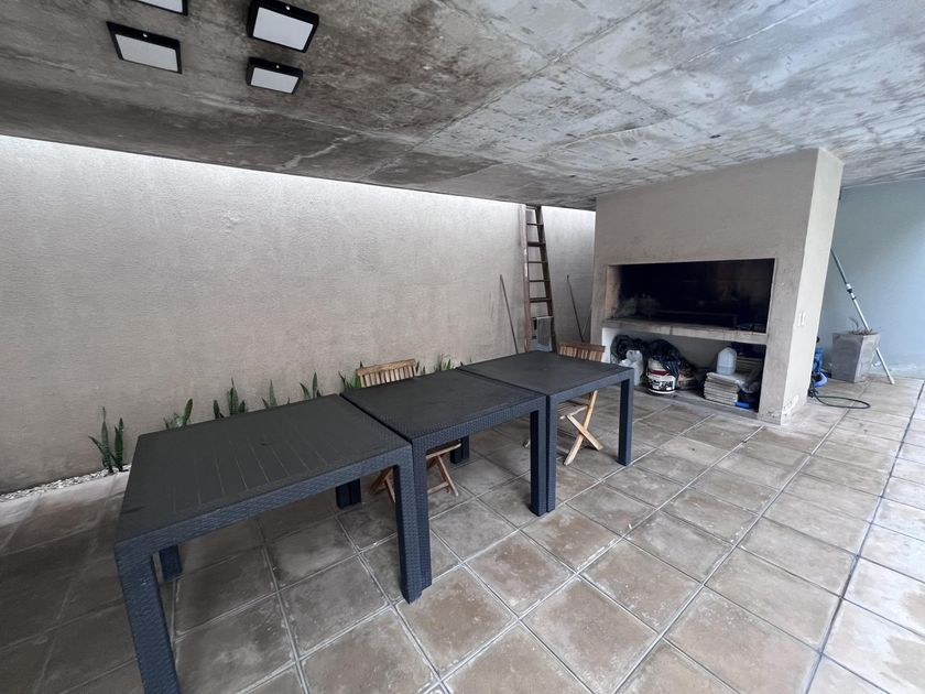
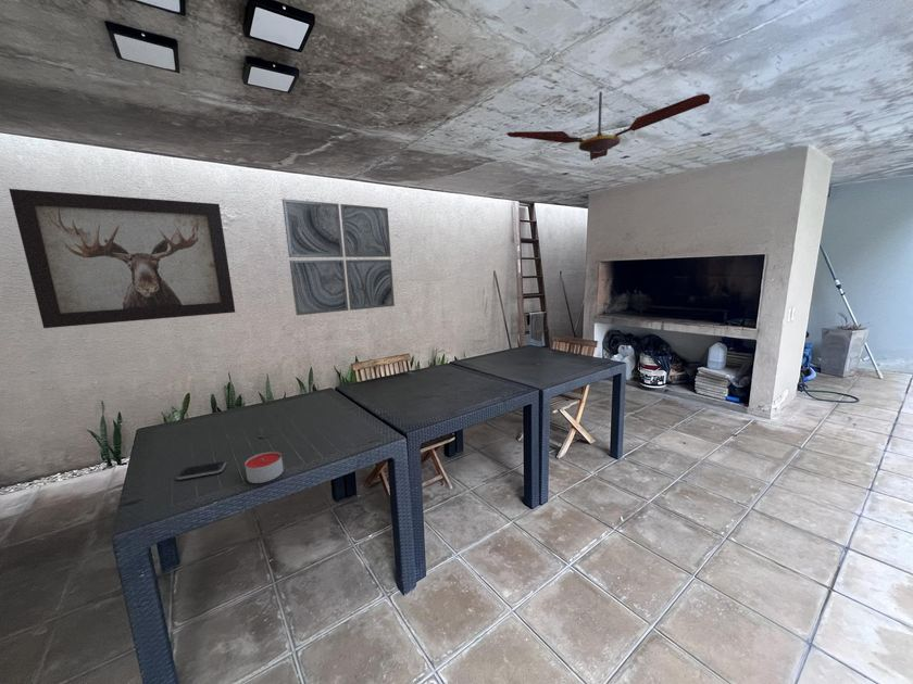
+ wall art [8,188,236,329]
+ candle [243,451,285,484]
+ smartphone [175,460,227,481]
+ ceiling fan [505,91,711,162]
+ wall art [282,198,396,316]
